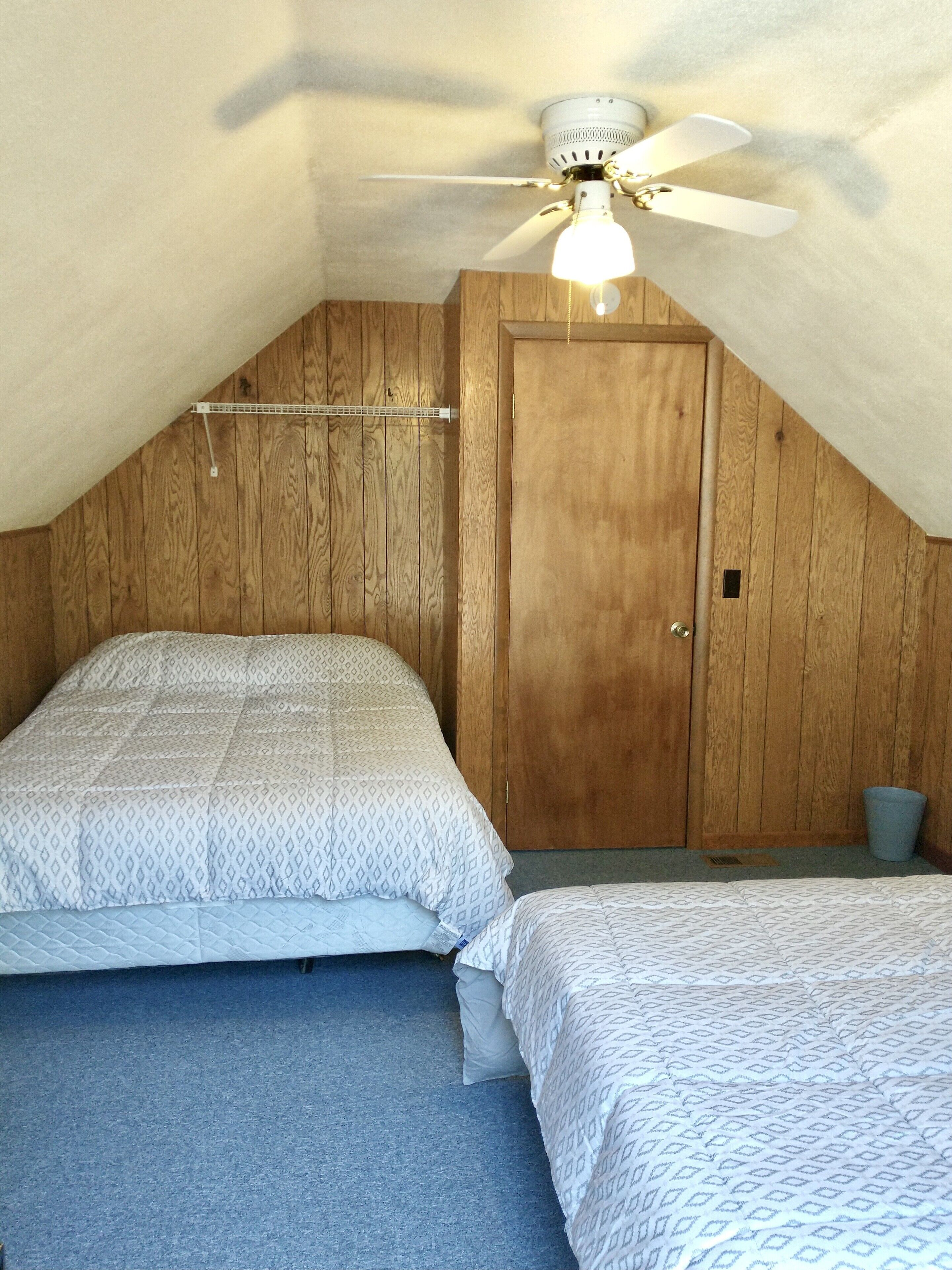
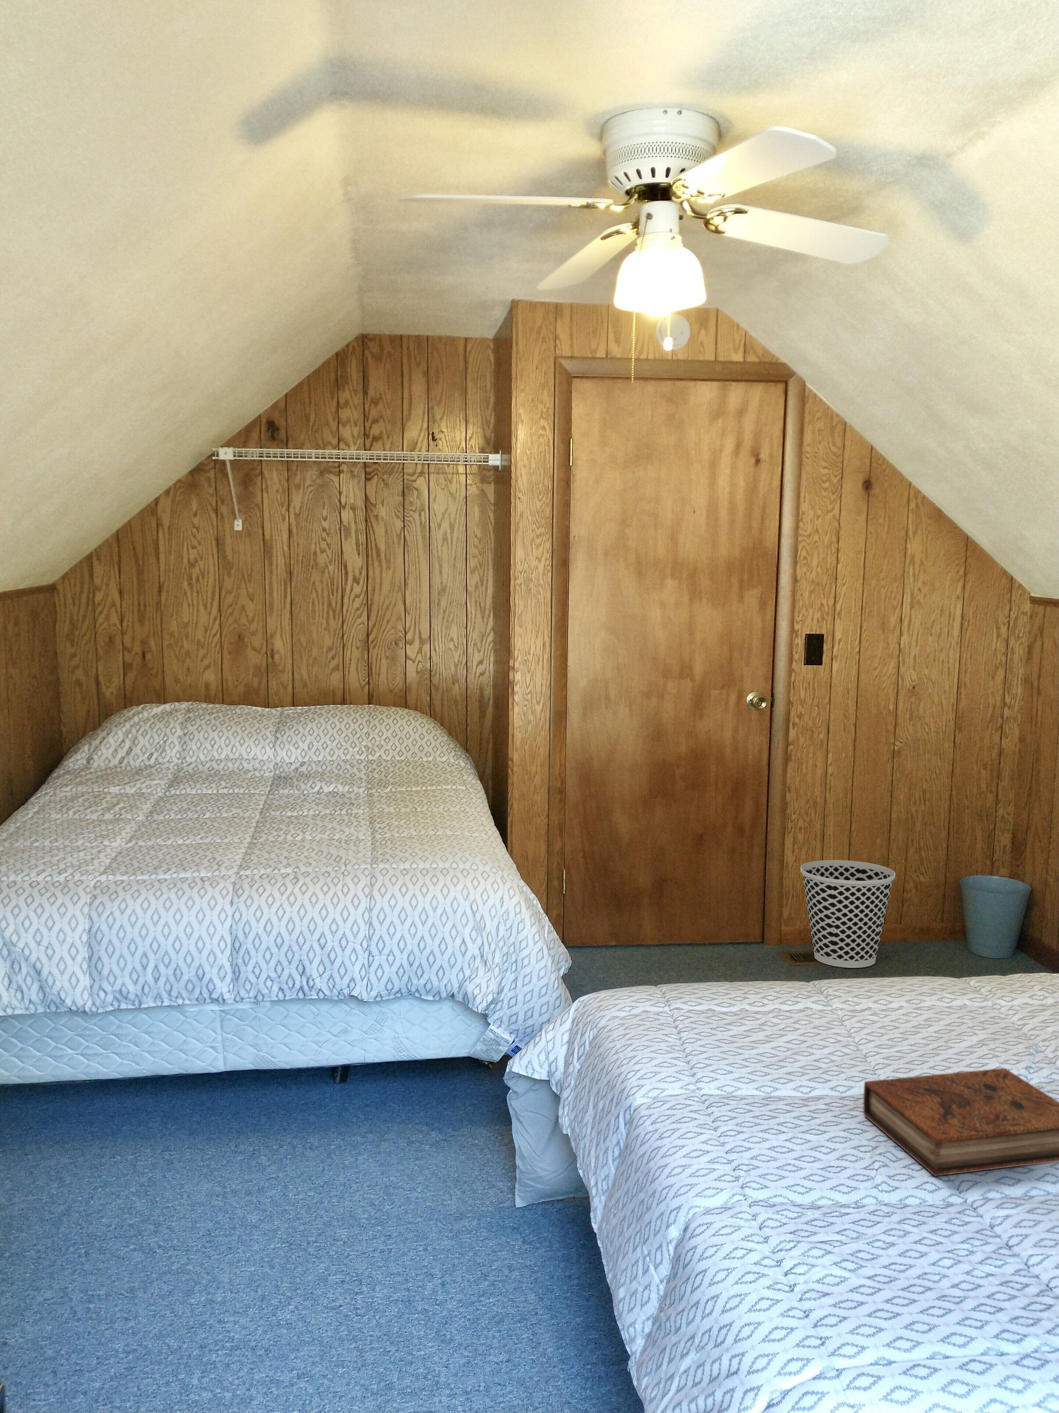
+ book [863,1067,1059,1176]
+ wastebasket [800,860,895,968]
